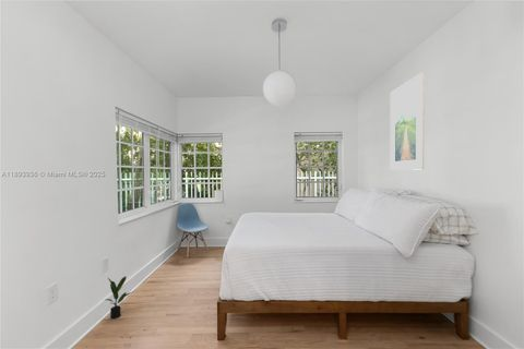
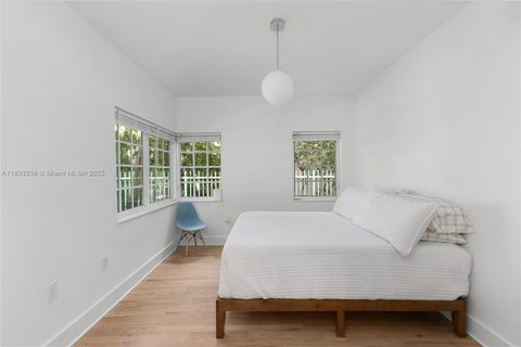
- potted plant [105,276,132,320]
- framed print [389,72,425,171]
